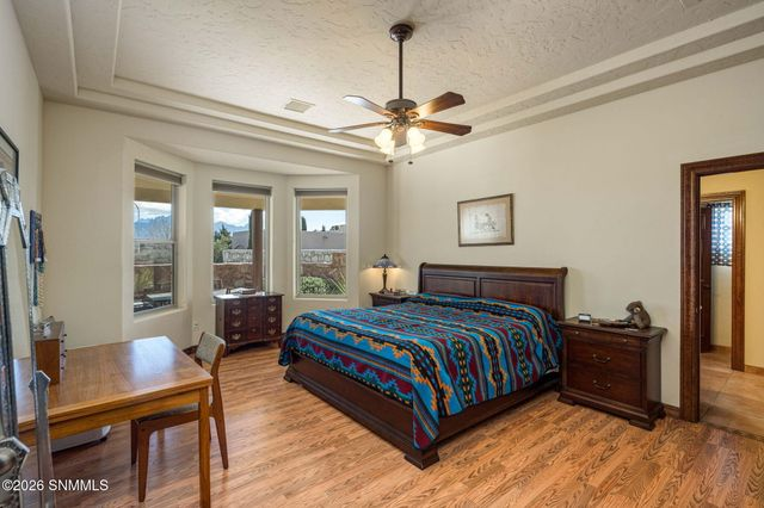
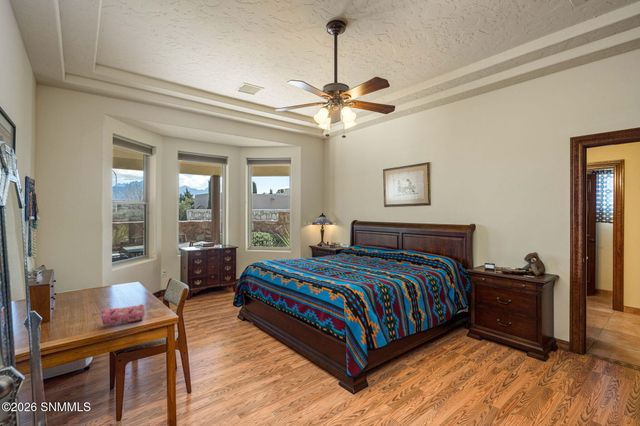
+ pencil case [101,303,146,326]
